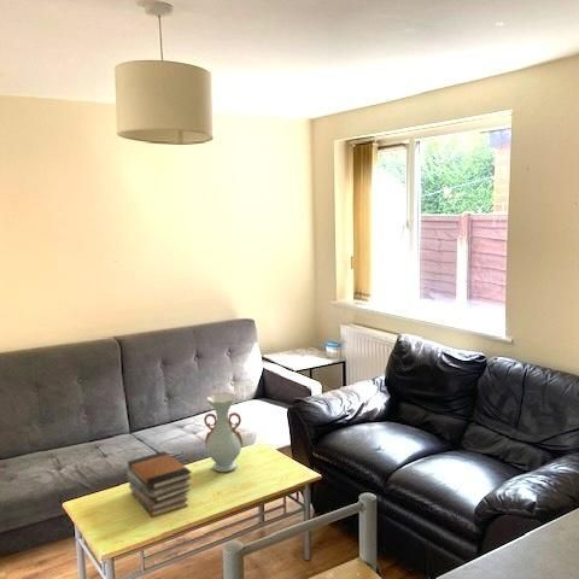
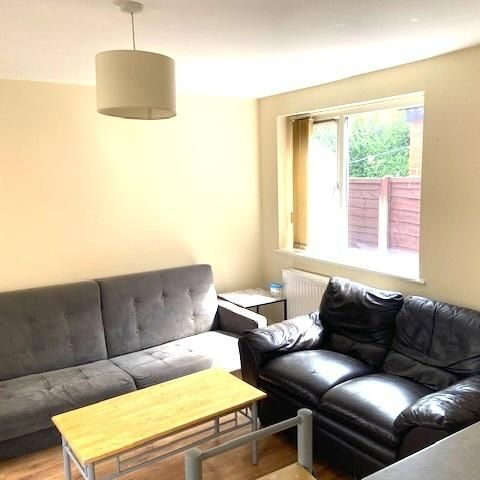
- vase [203,391,244,474]
- book stack [125,450,193,519]
